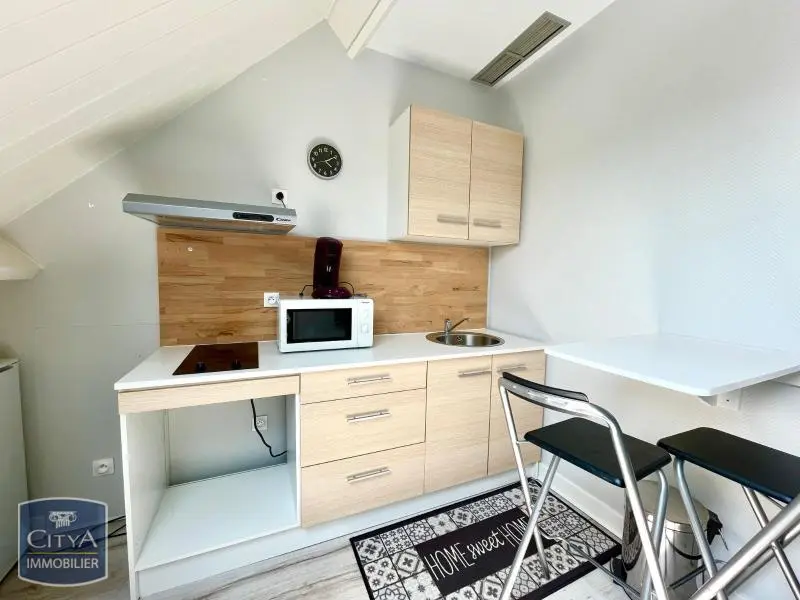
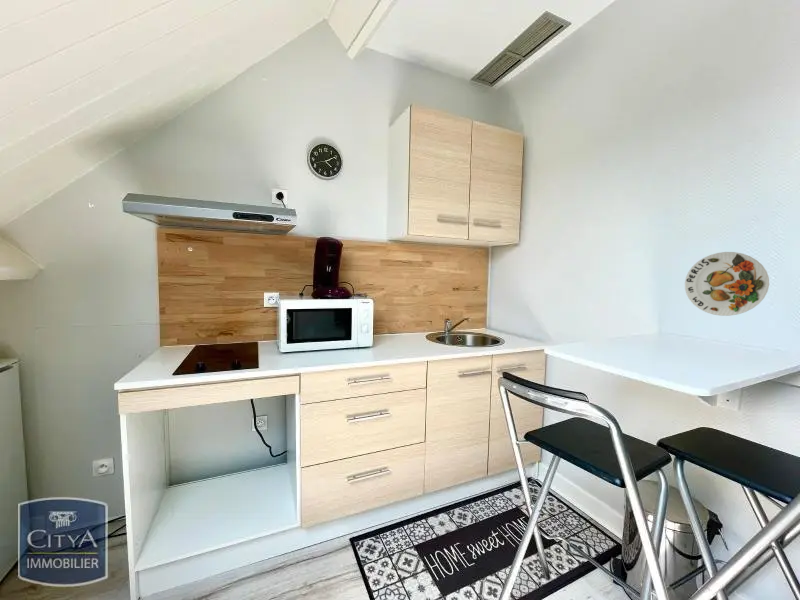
+ decorative plate [684,251,770,317]
